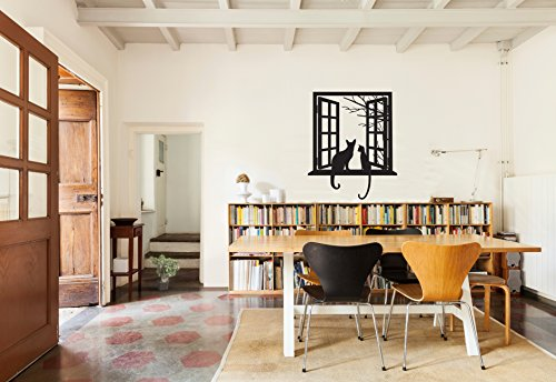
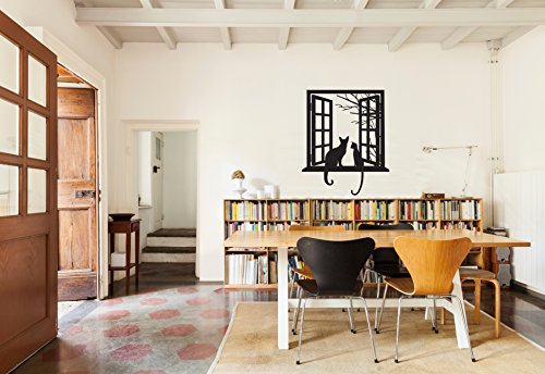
- potted plant [148,254,181,291]
